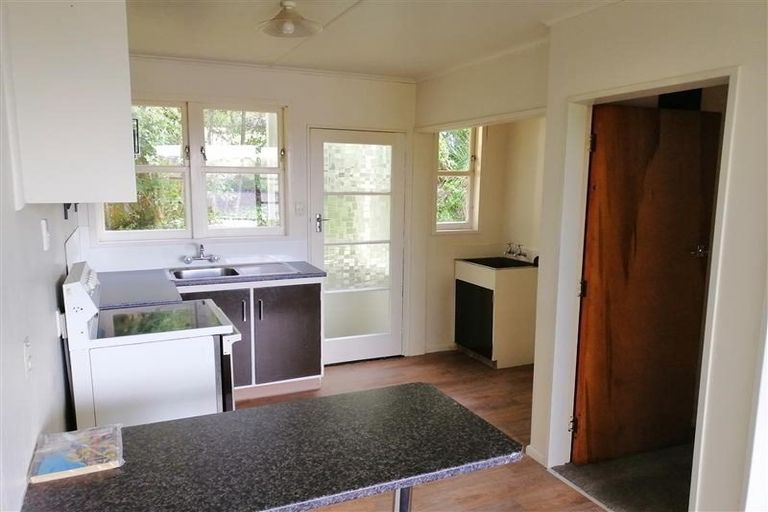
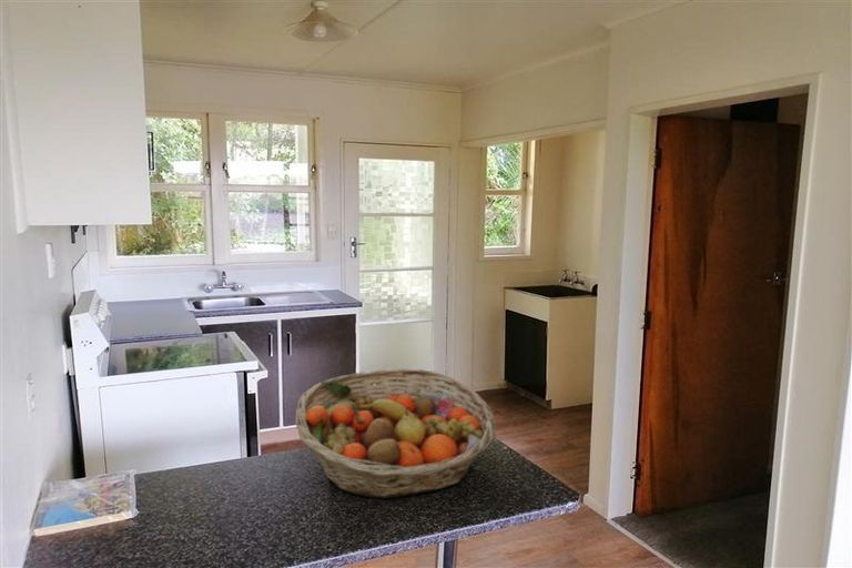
+ fruit basket [294,367,497,499]
